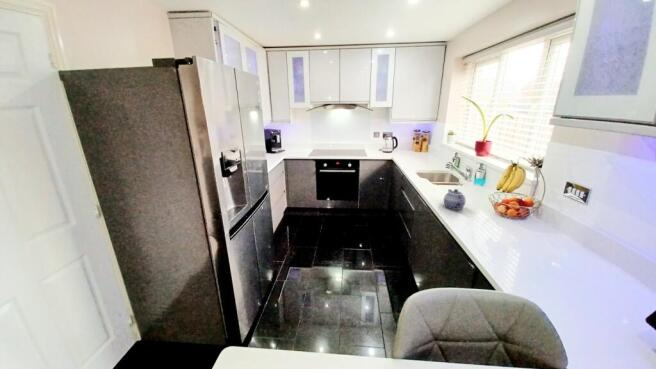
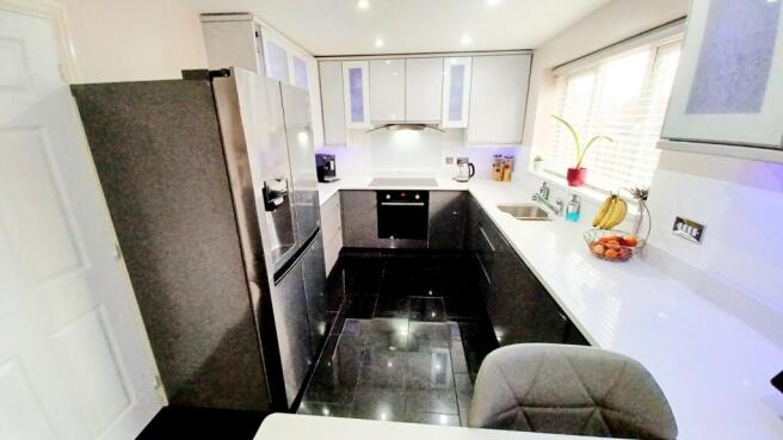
- teapot [443,188,467,211]
